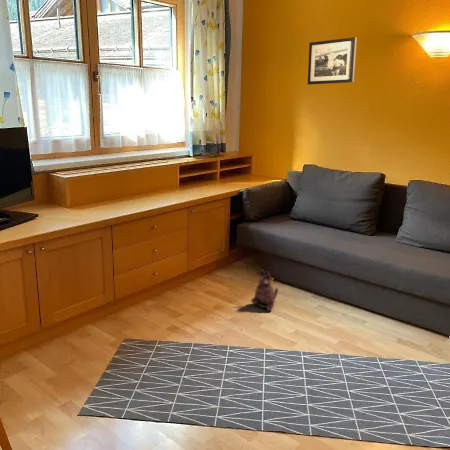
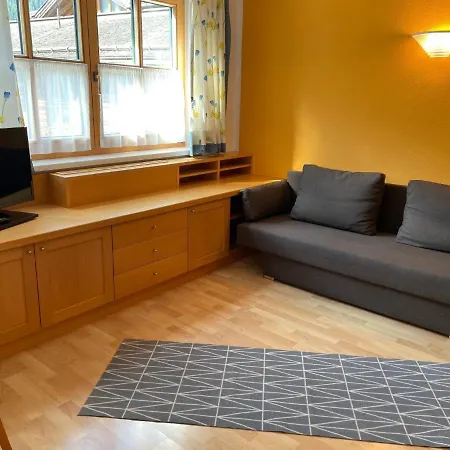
- picture frame [307,36,358,85]
- plush toy [250,268,279,312]
